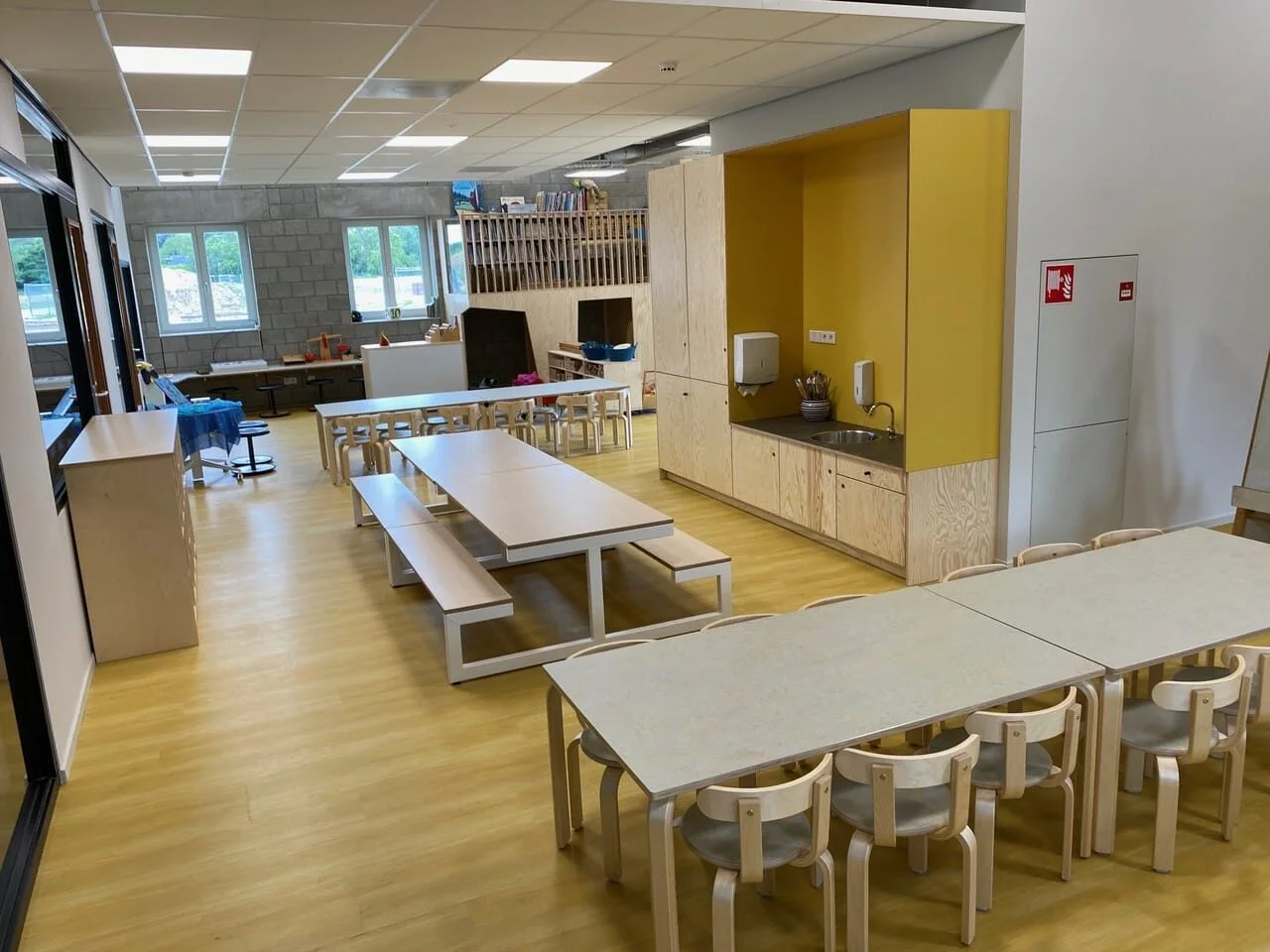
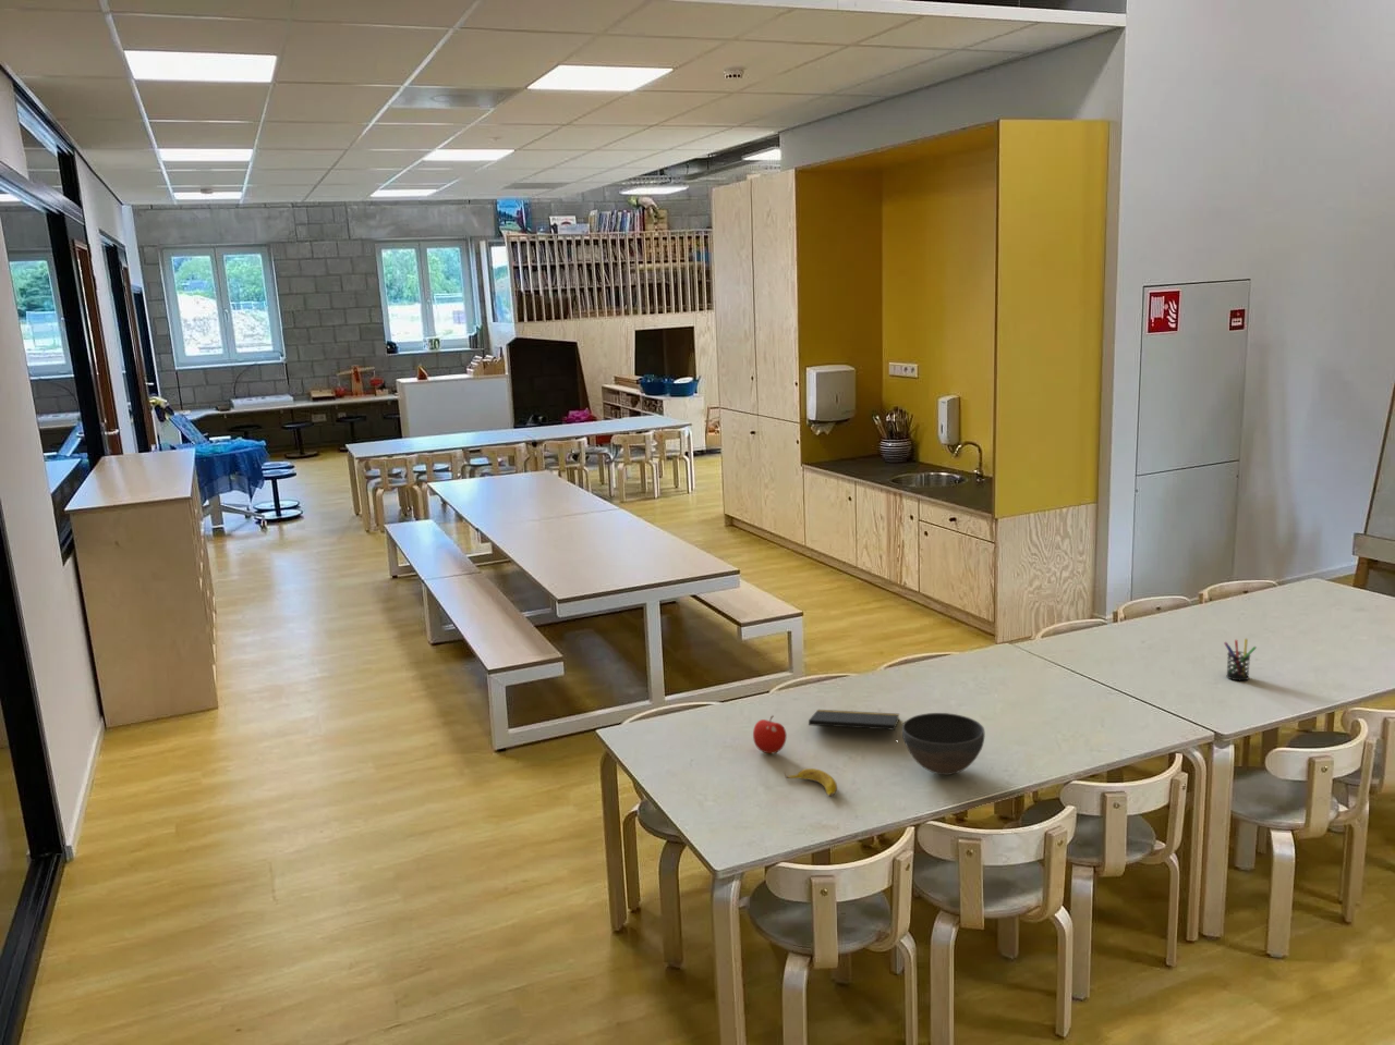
+ fruit [752,715,788,754]
+ bowl [902,712,986,776]
+ banana [782,767,838,797]
+ notepad [807,709,901,739]
+ pen holder [1223,638,1258,682]
